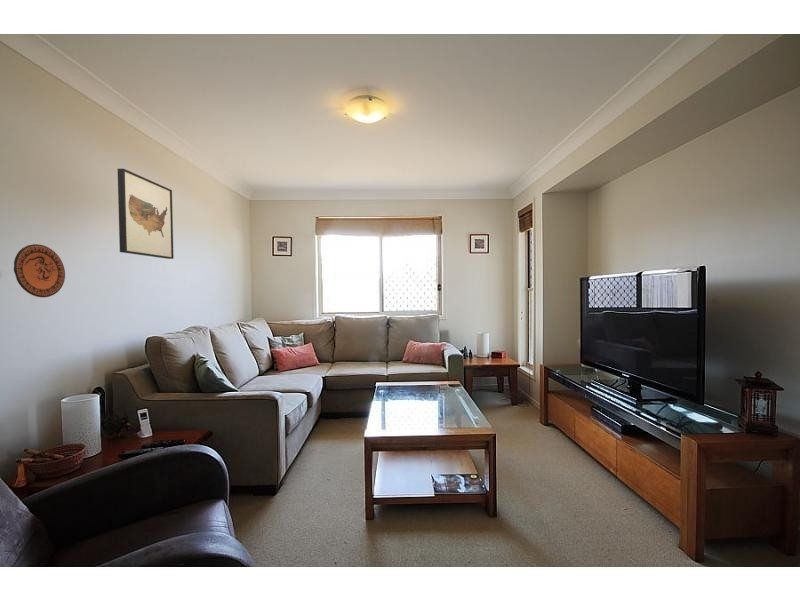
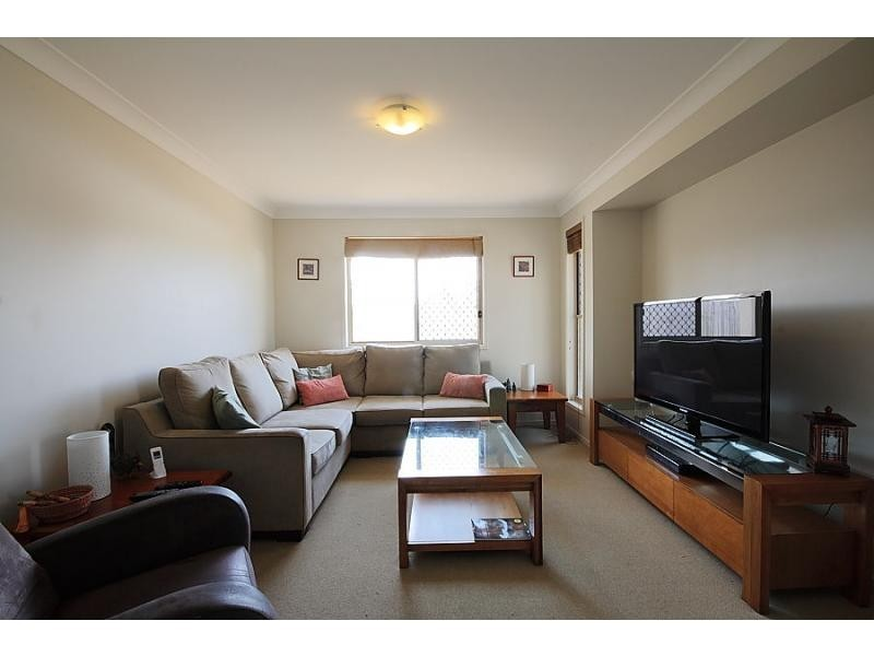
- decorative plate [13,243,66,298]
- wall art [117,168,175,260]
